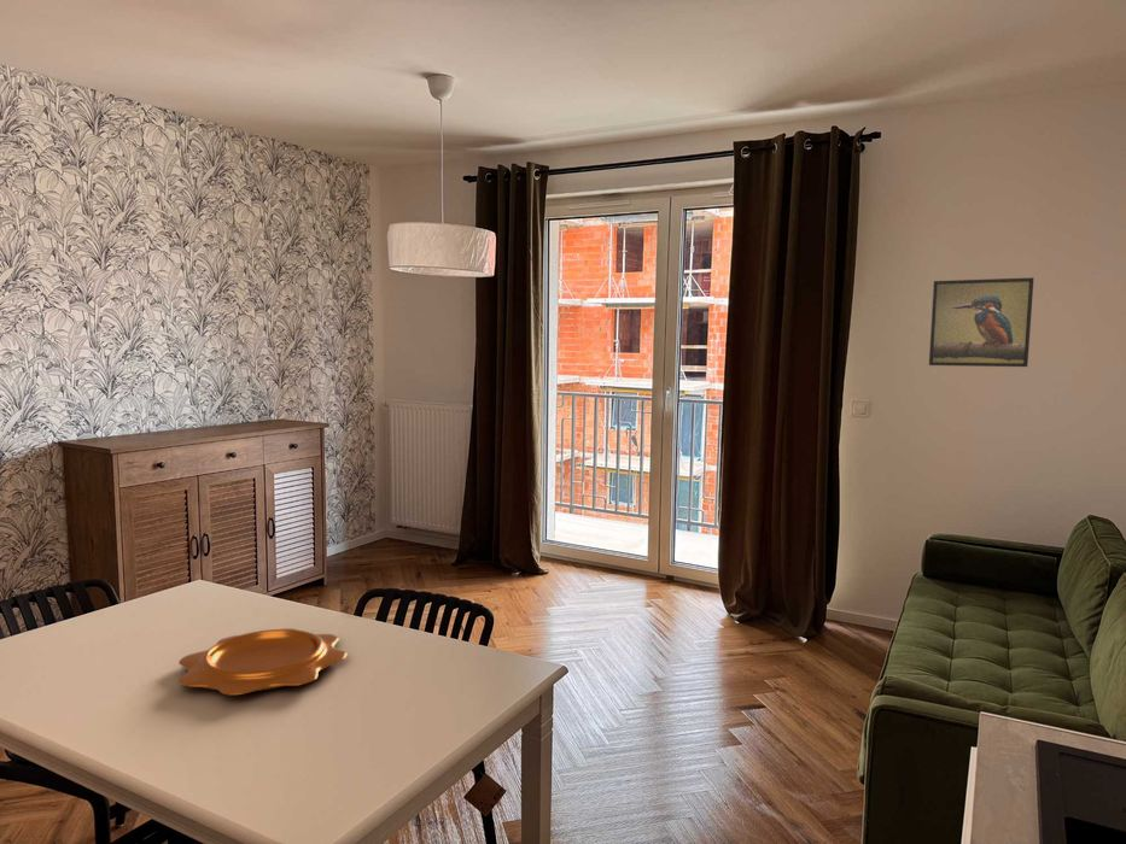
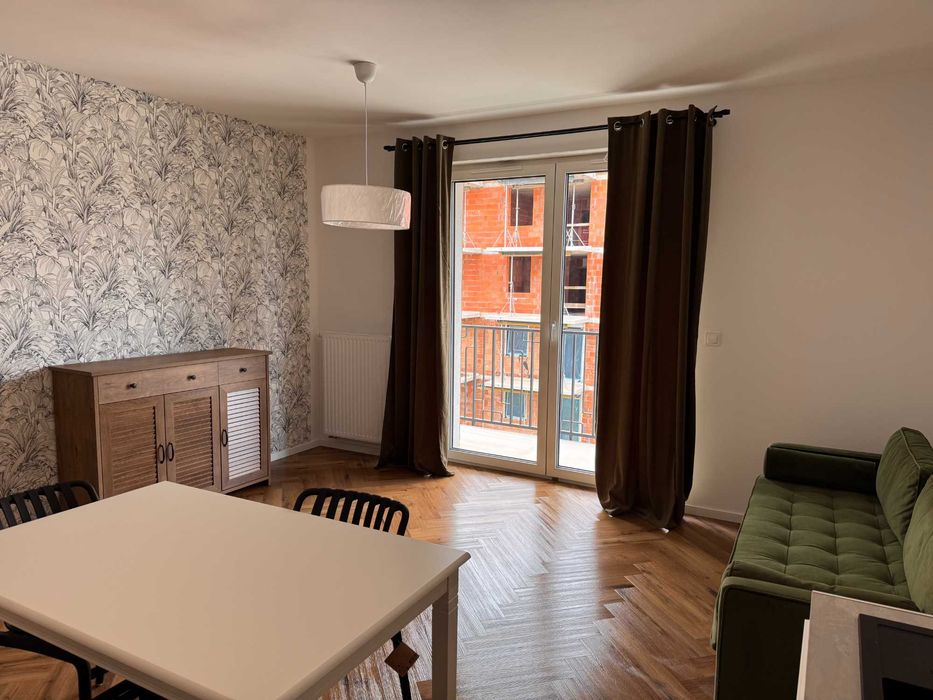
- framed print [928,276,1034,368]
- decorative bowl [177,627,348,696]
